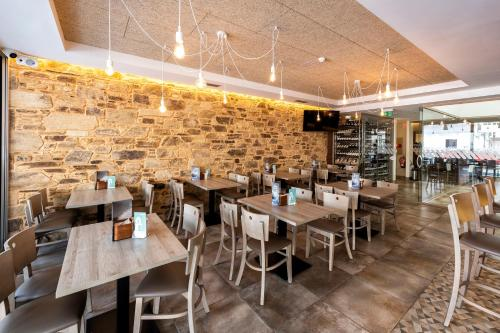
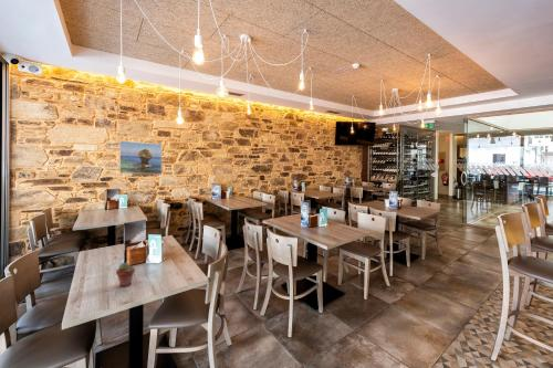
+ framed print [118,140,163,175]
+ potted succulent [115,262,136,287]
